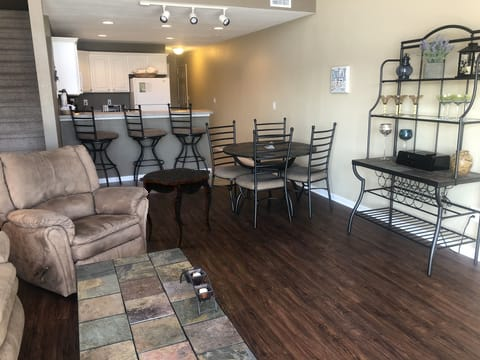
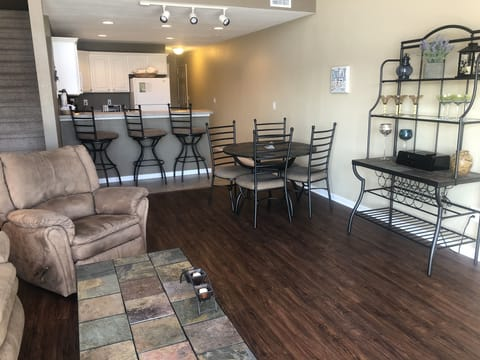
- side table [138,167,212,249]
